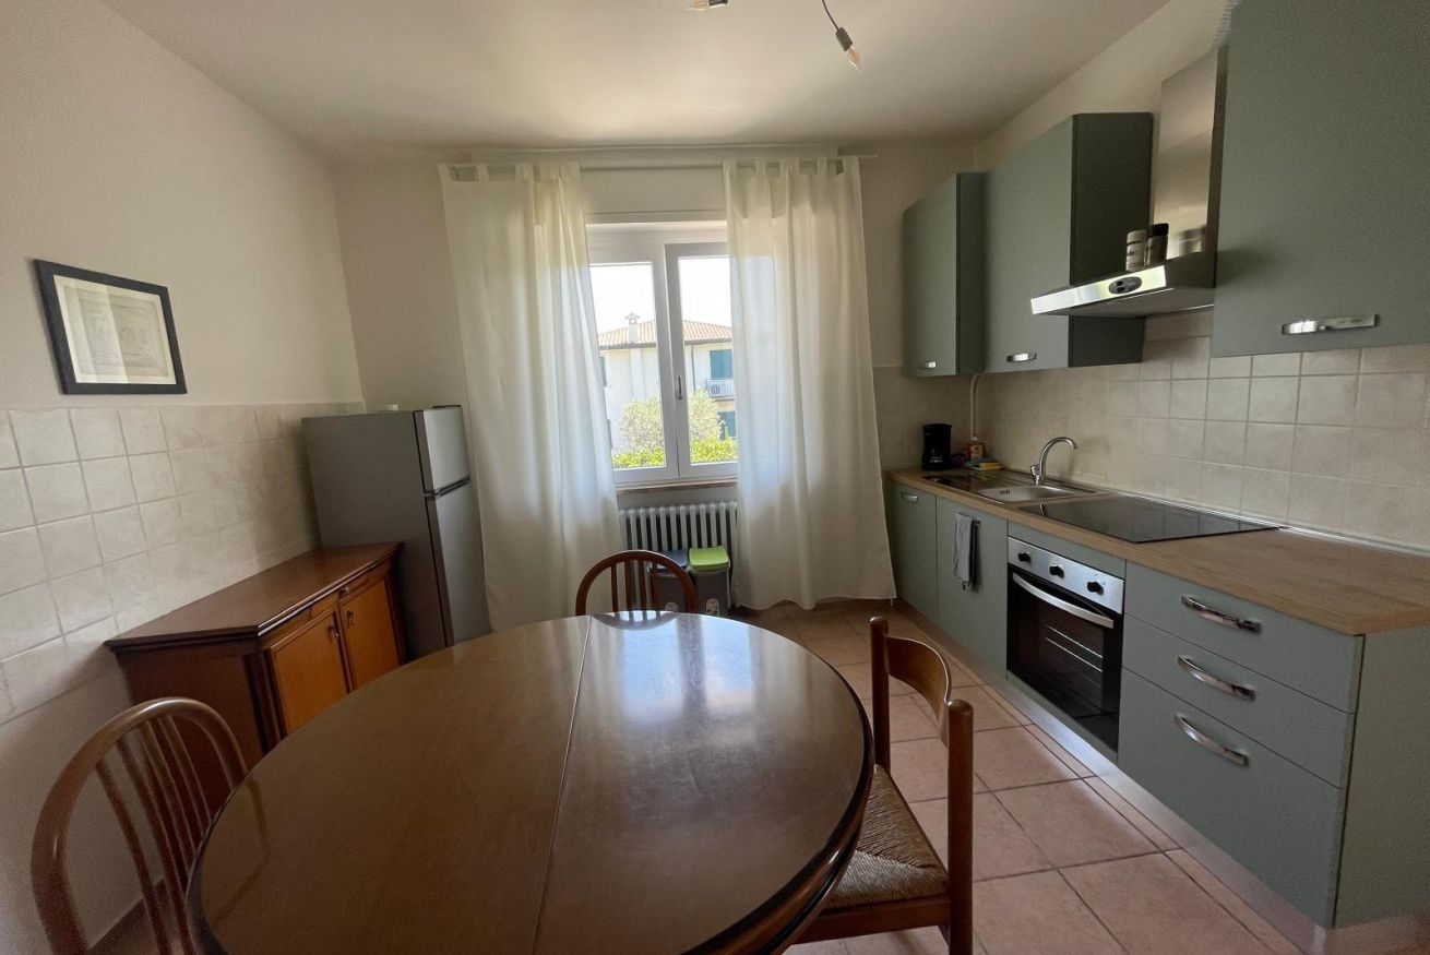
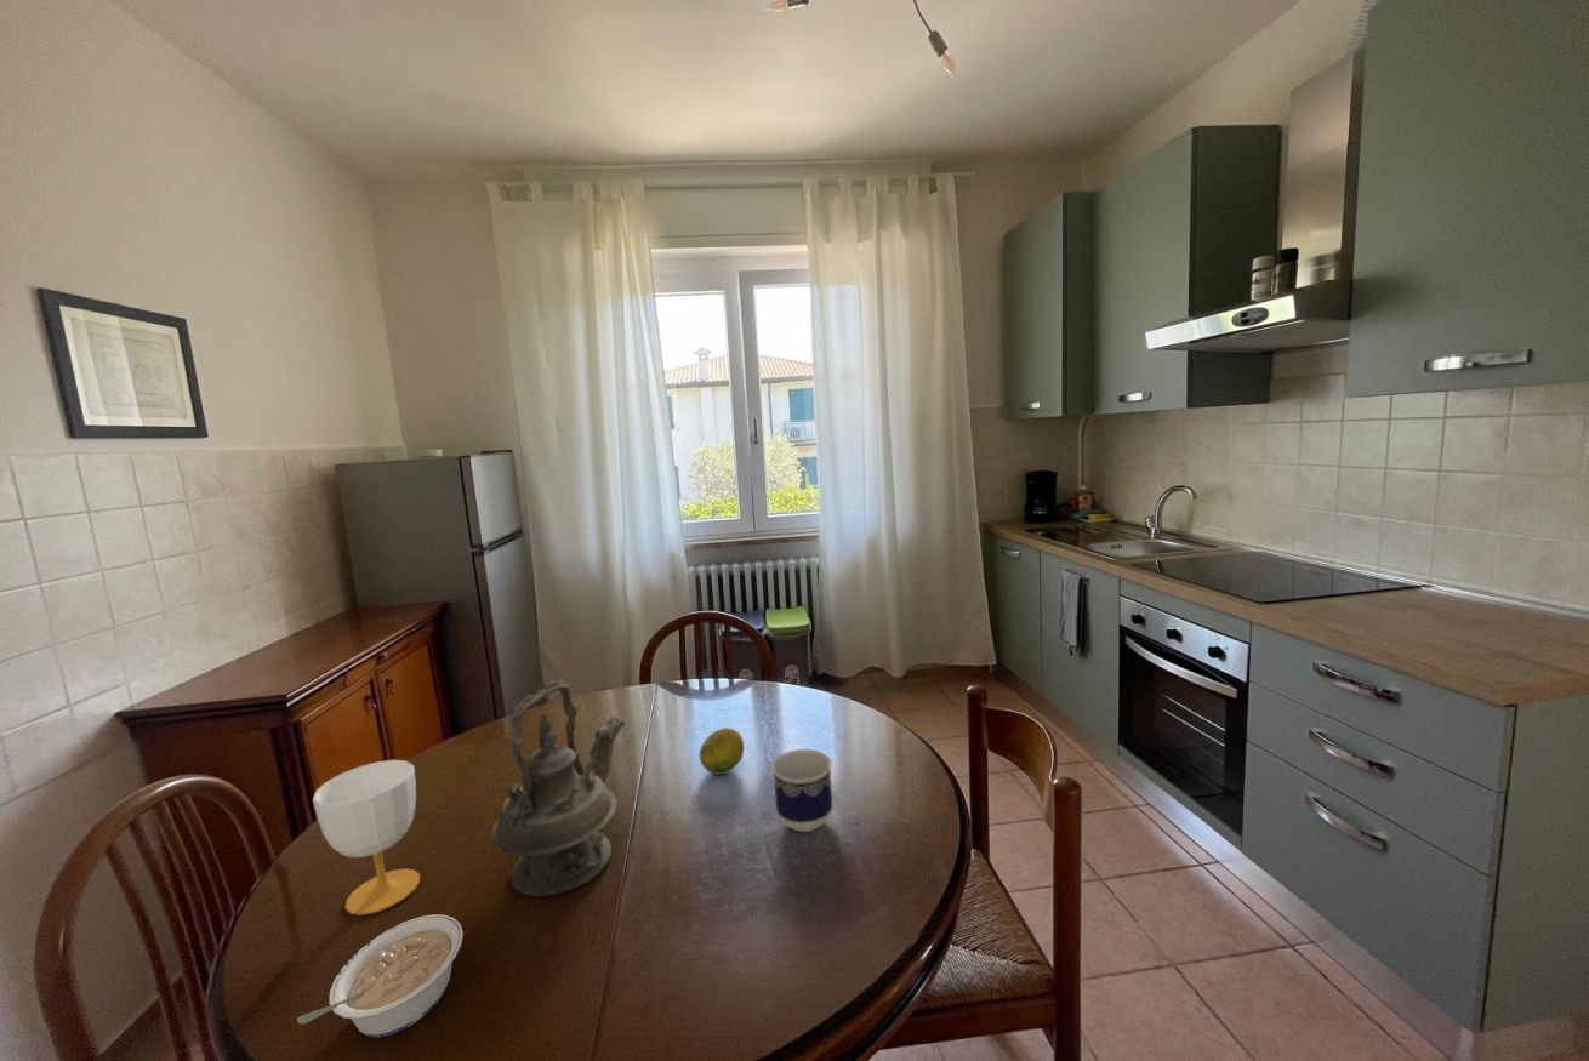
+ teapot [490,679,626,897]
+ cup [312,759,421,917]
+ fruit [699,726,745,776]
+ cup [770,748,833,833]
+ legume [296,913,465,1039]
